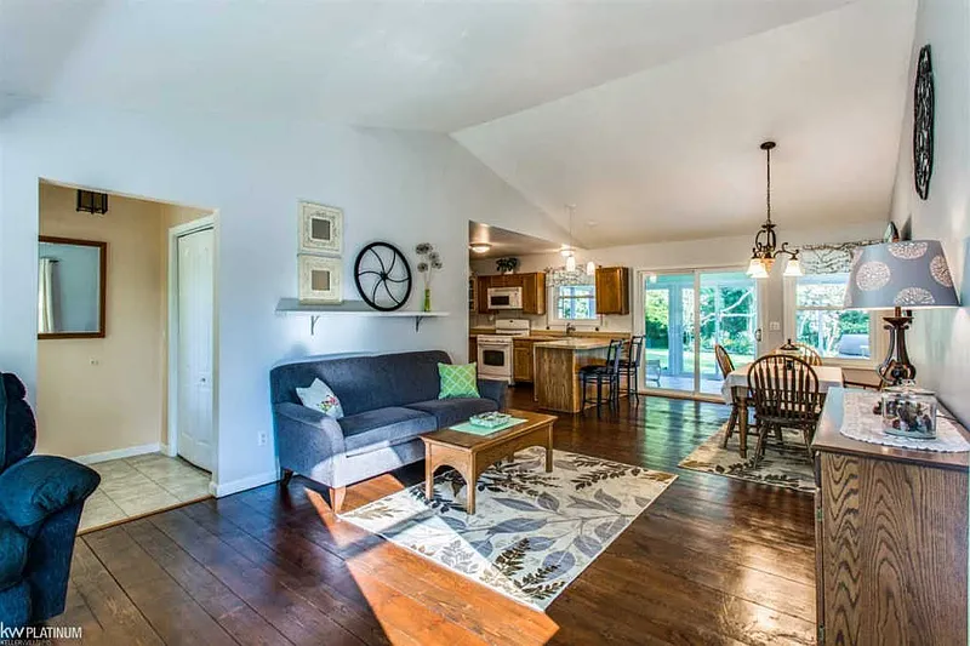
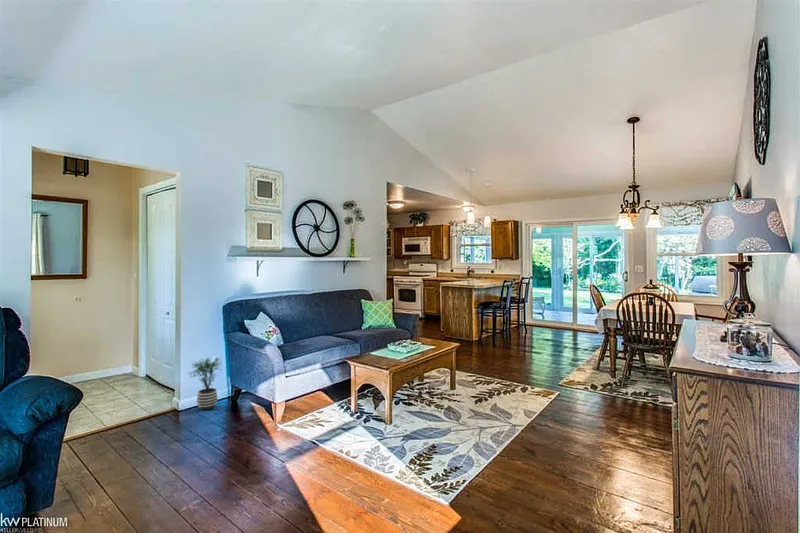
+ potted plant [186,356,222,411]
